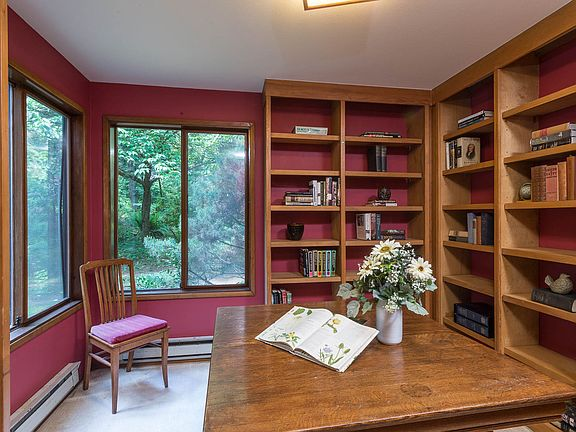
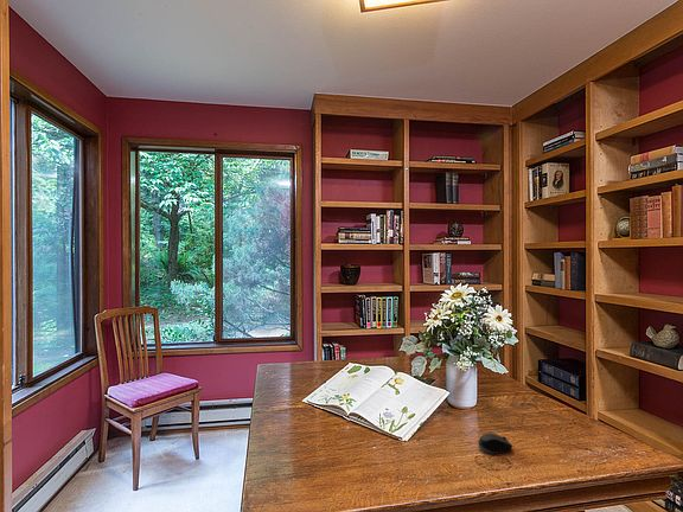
+ computer mouse [478,431,513,454]
